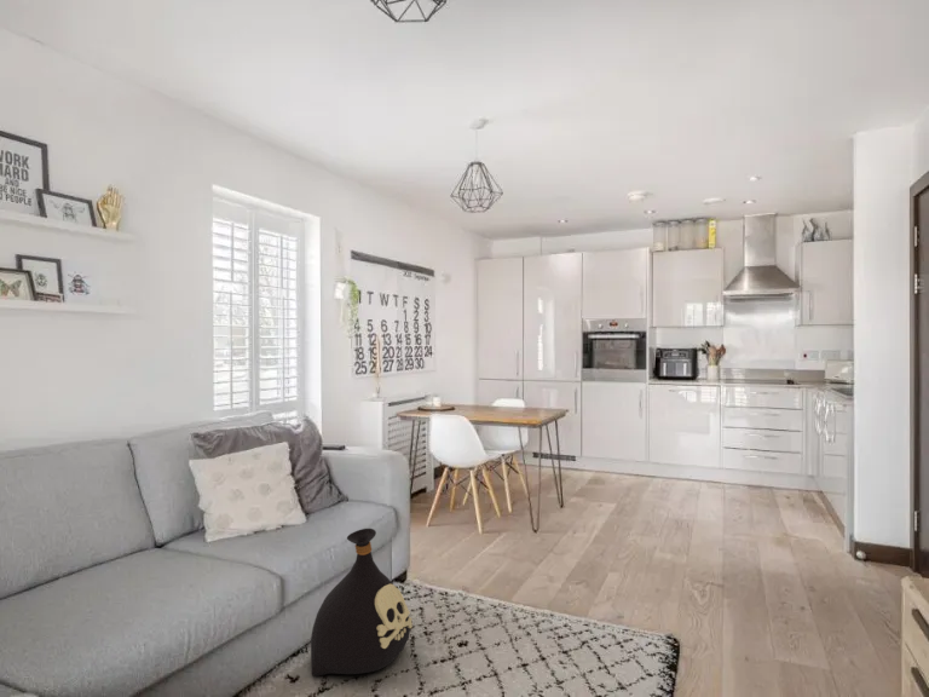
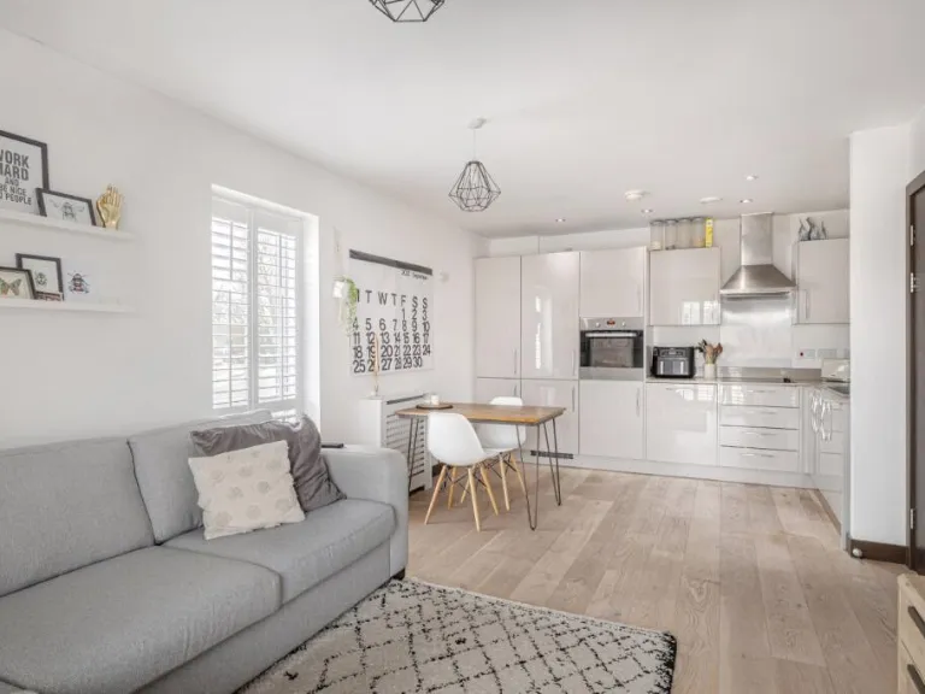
- bag [310,528,414,678]
